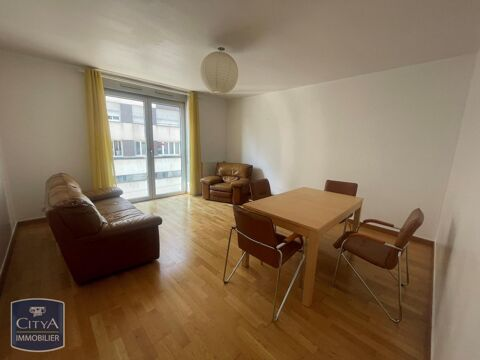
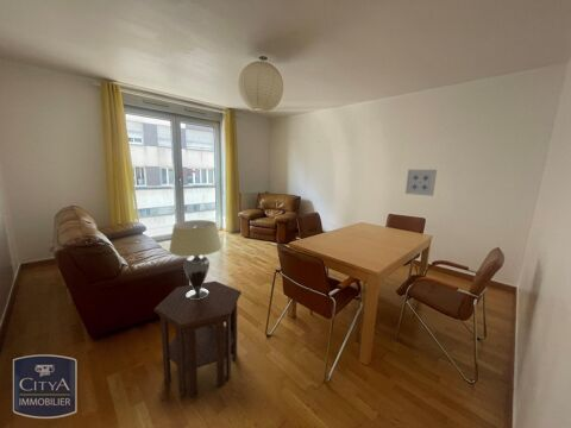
+ lampshade [168,219,222,300]
+ wall art [404,169,438,197]
+ side table [153,281,243,398]
